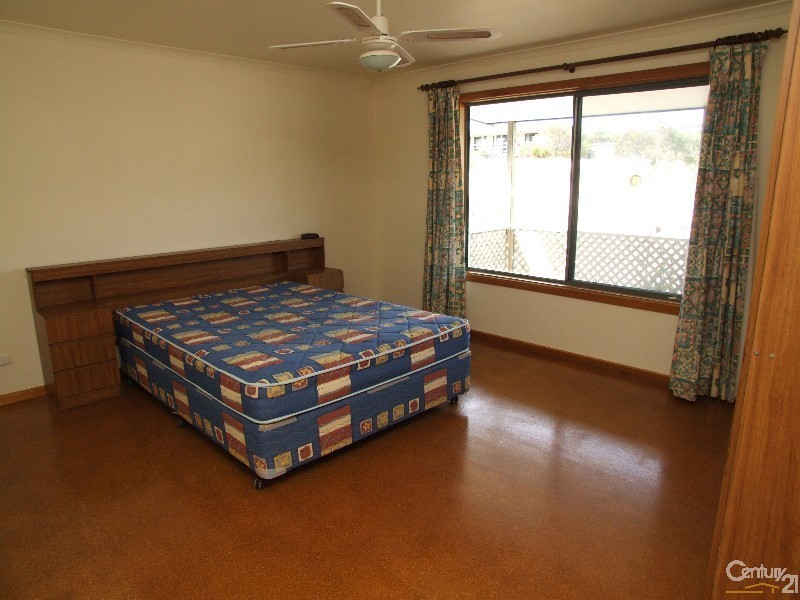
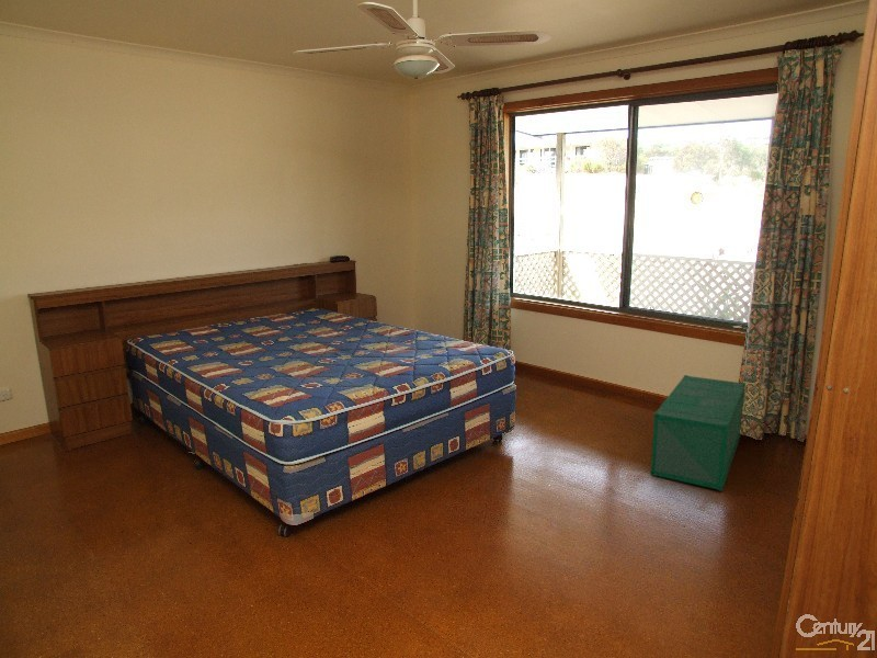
+ storage bin [650,374,747,492]
